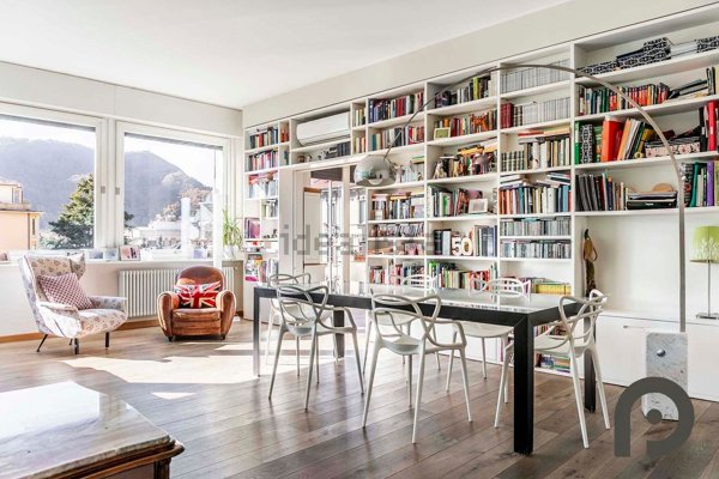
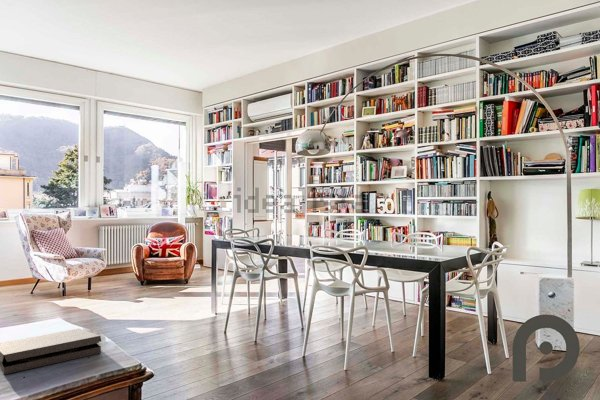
+ pizza box [0,328,102,375]
